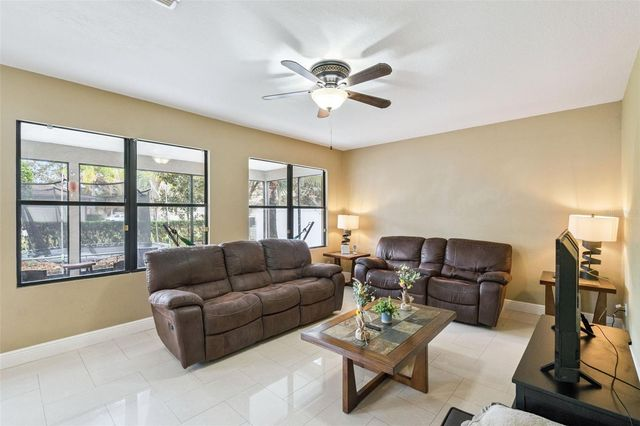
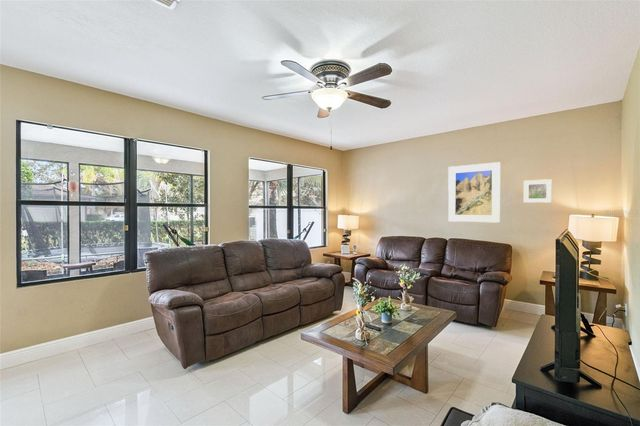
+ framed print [447,161,502,224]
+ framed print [523,178,553,204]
